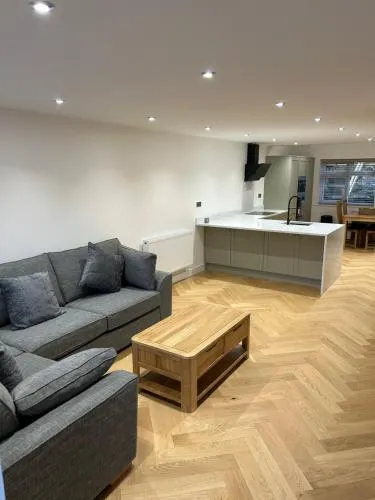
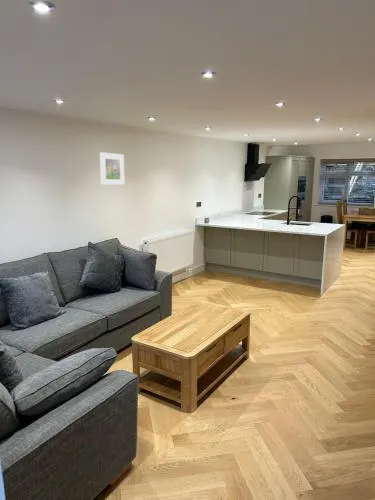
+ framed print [99,151,125,186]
